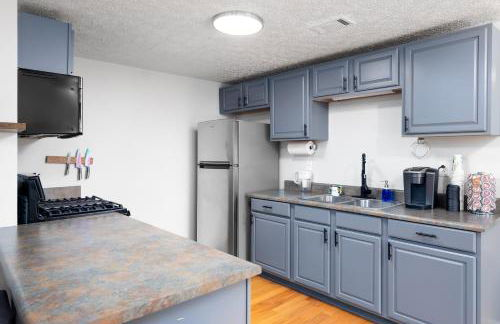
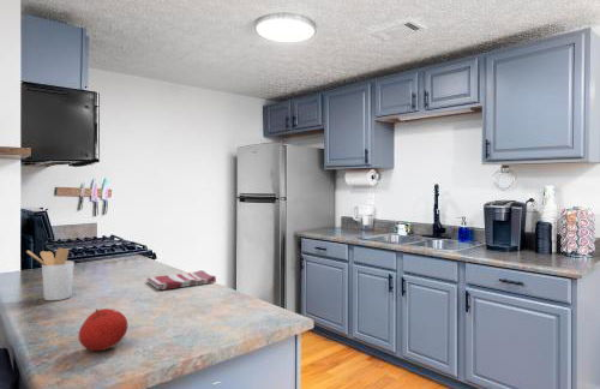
+ fruit [78,307,128,352]
+ dish towel [145,269,217,291]
+ utensil holder [25,246,76,301]
